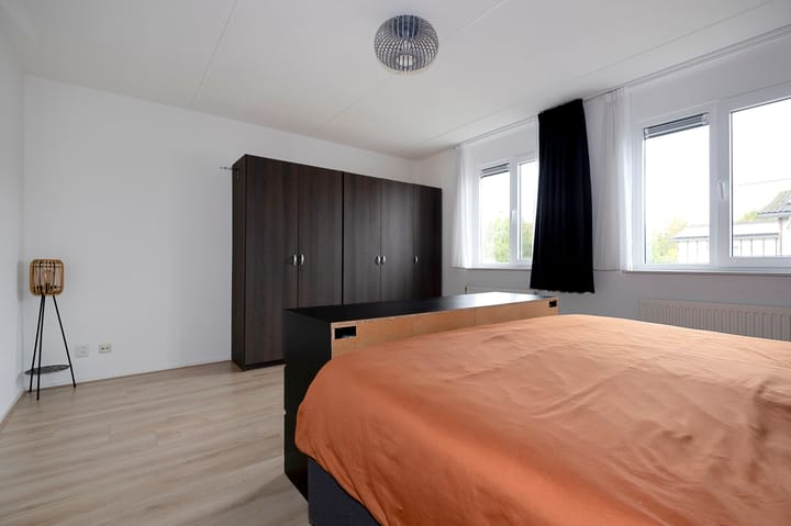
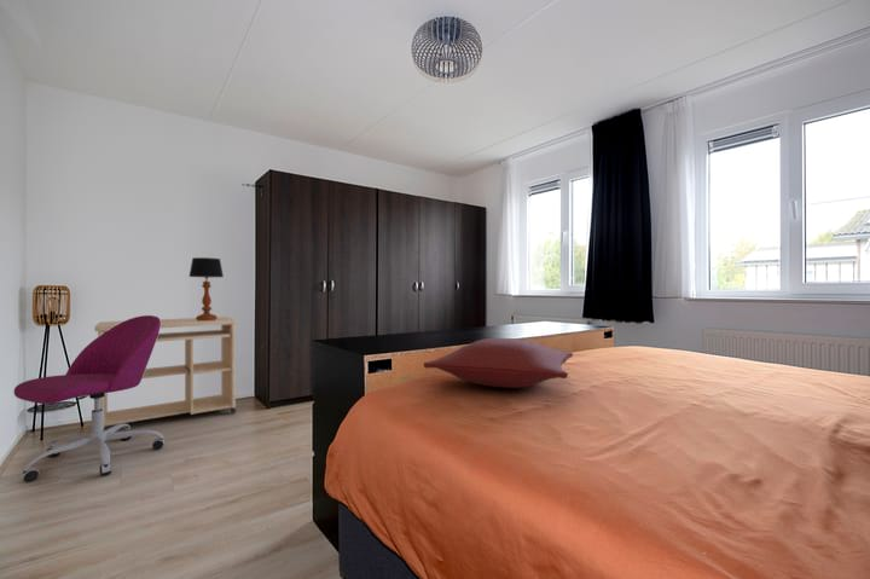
+ table lamp [187,256,225,320]
+ pillow [423,337,574,389]
+ office chair [13,314,166,484]
+ desk [93,315,238,430]
